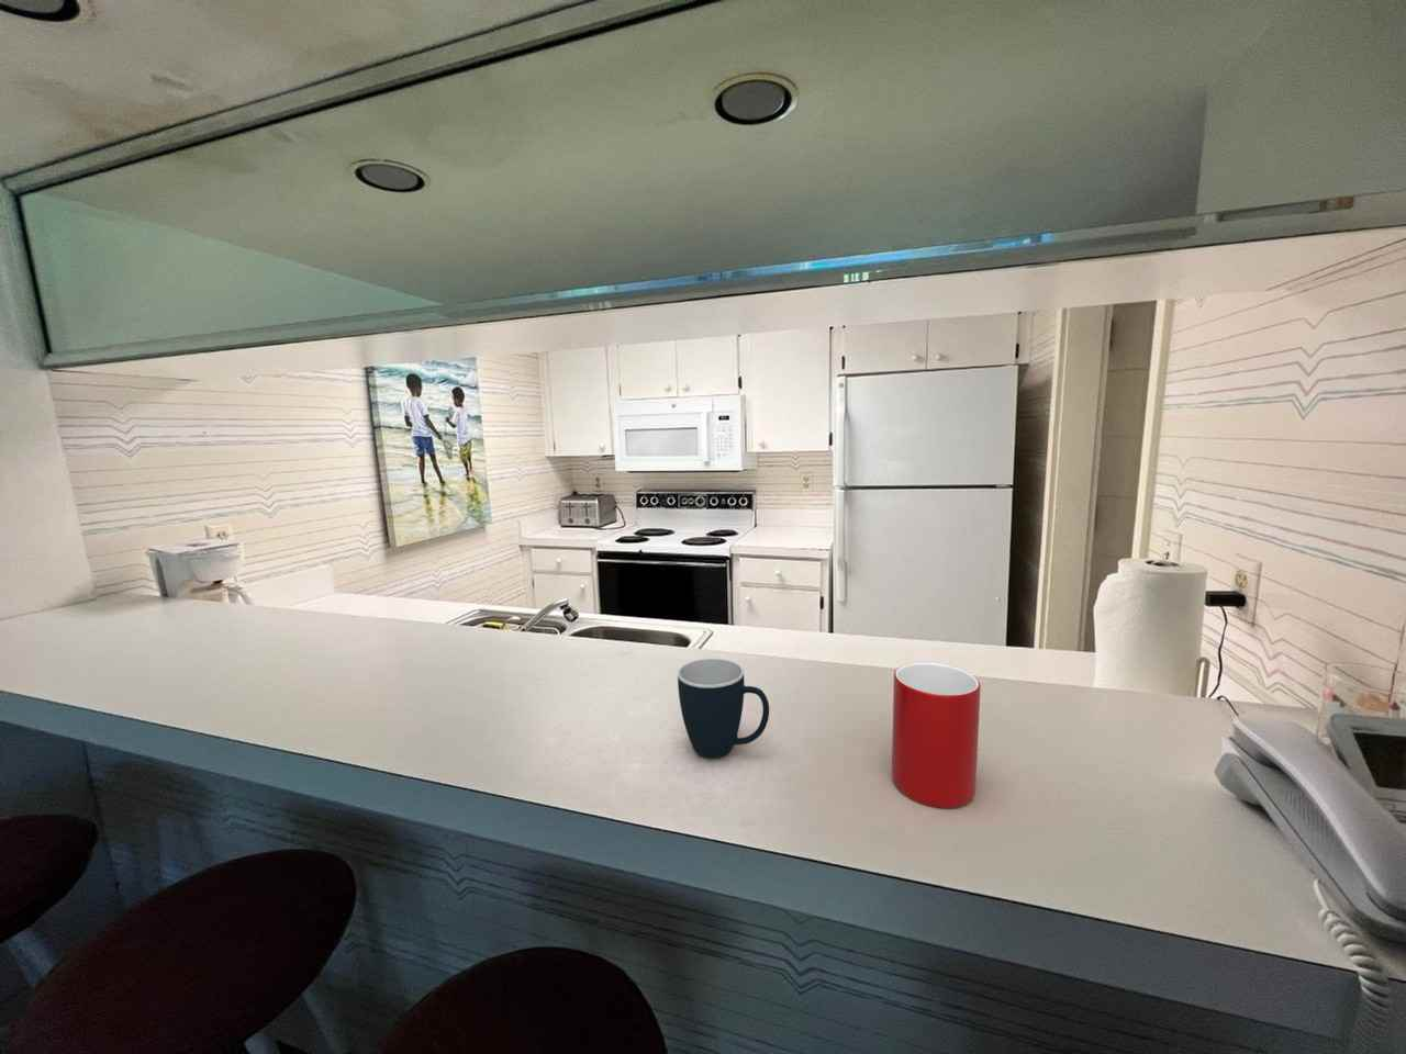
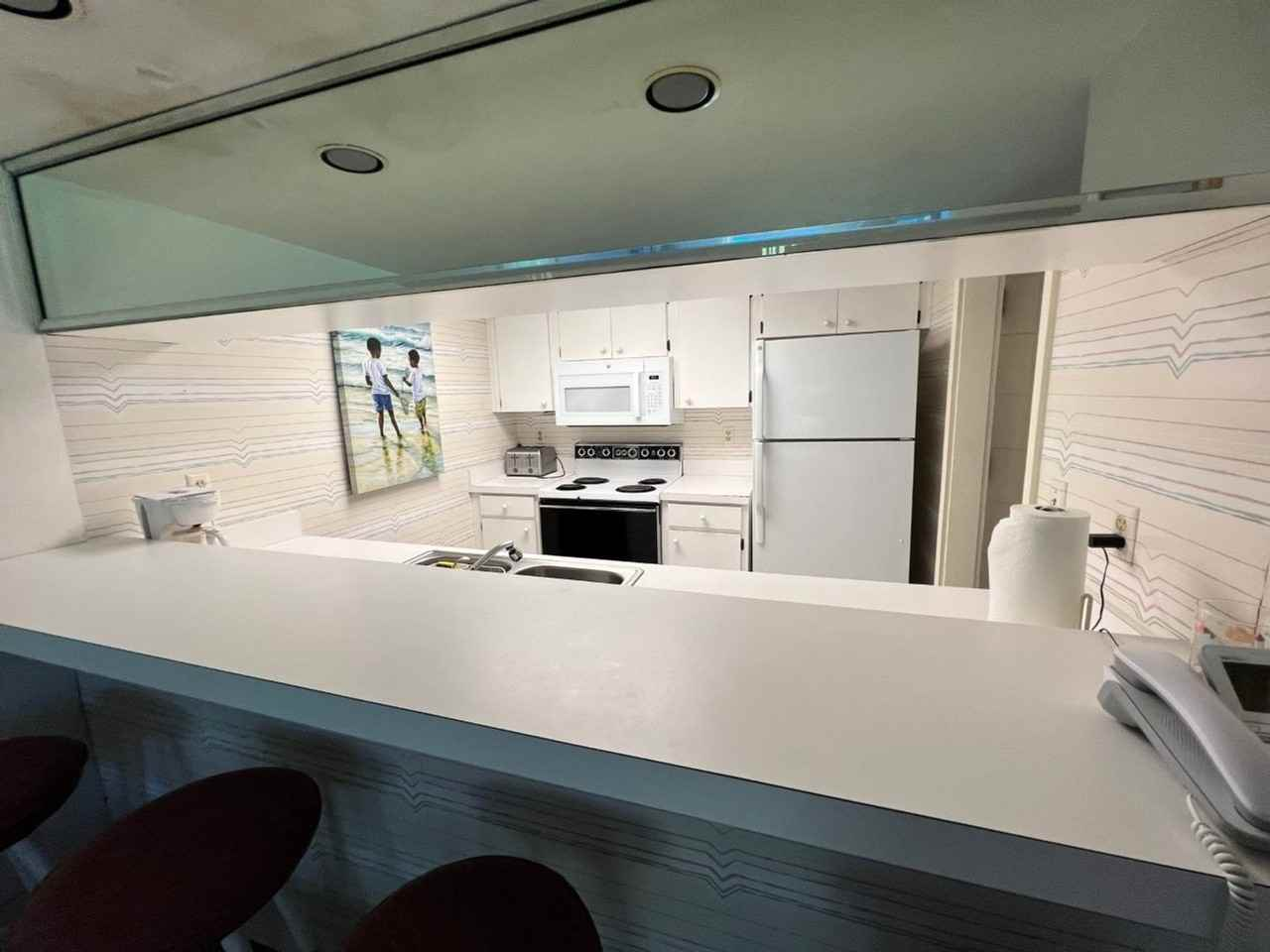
- mug [676,658,771,760]
- cup [891,662,982,809]
